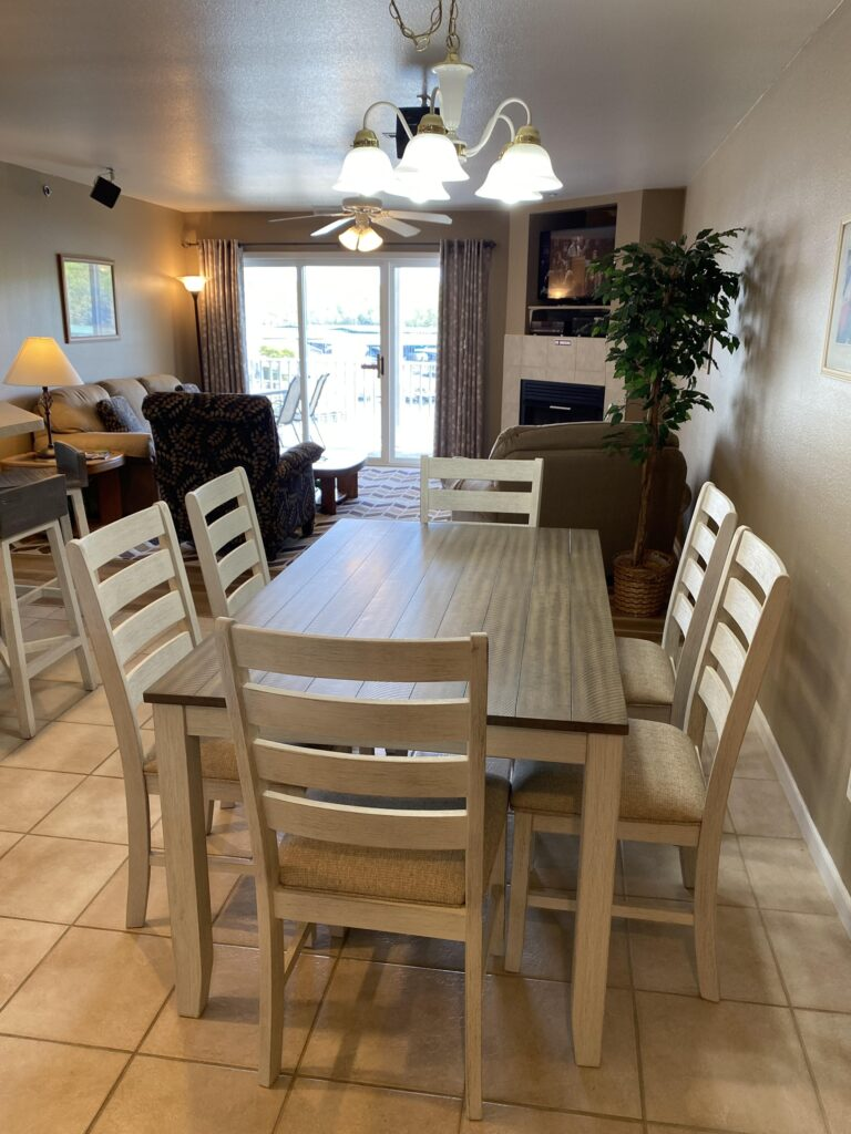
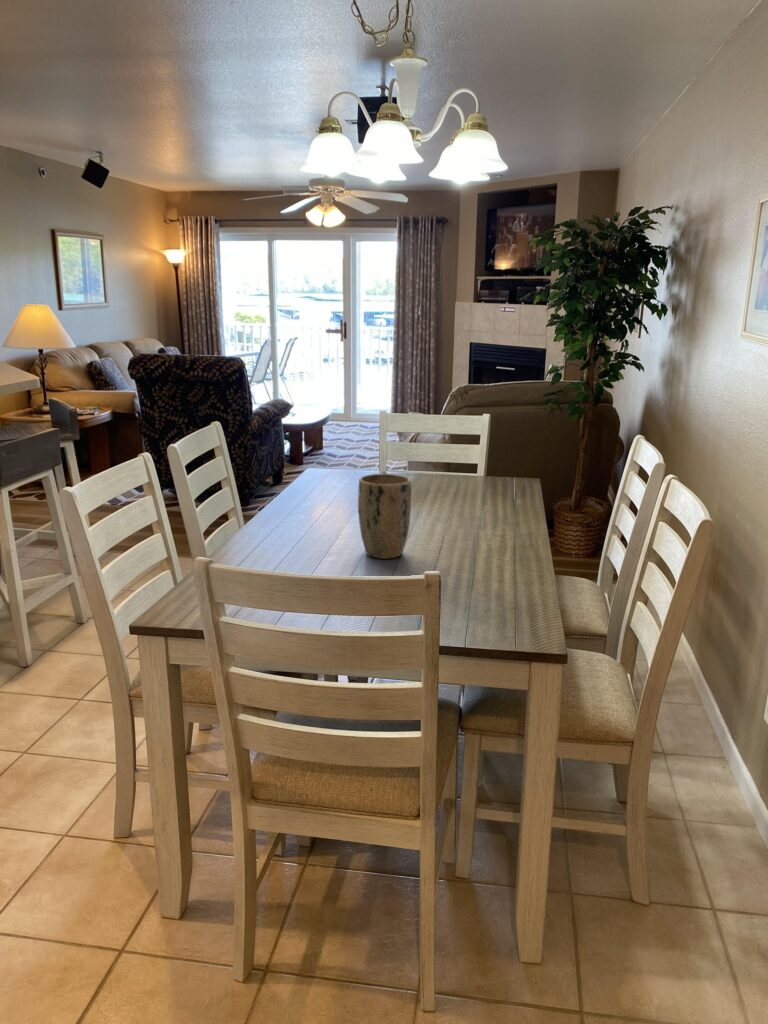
+ plant pot [357,473,412,560]
